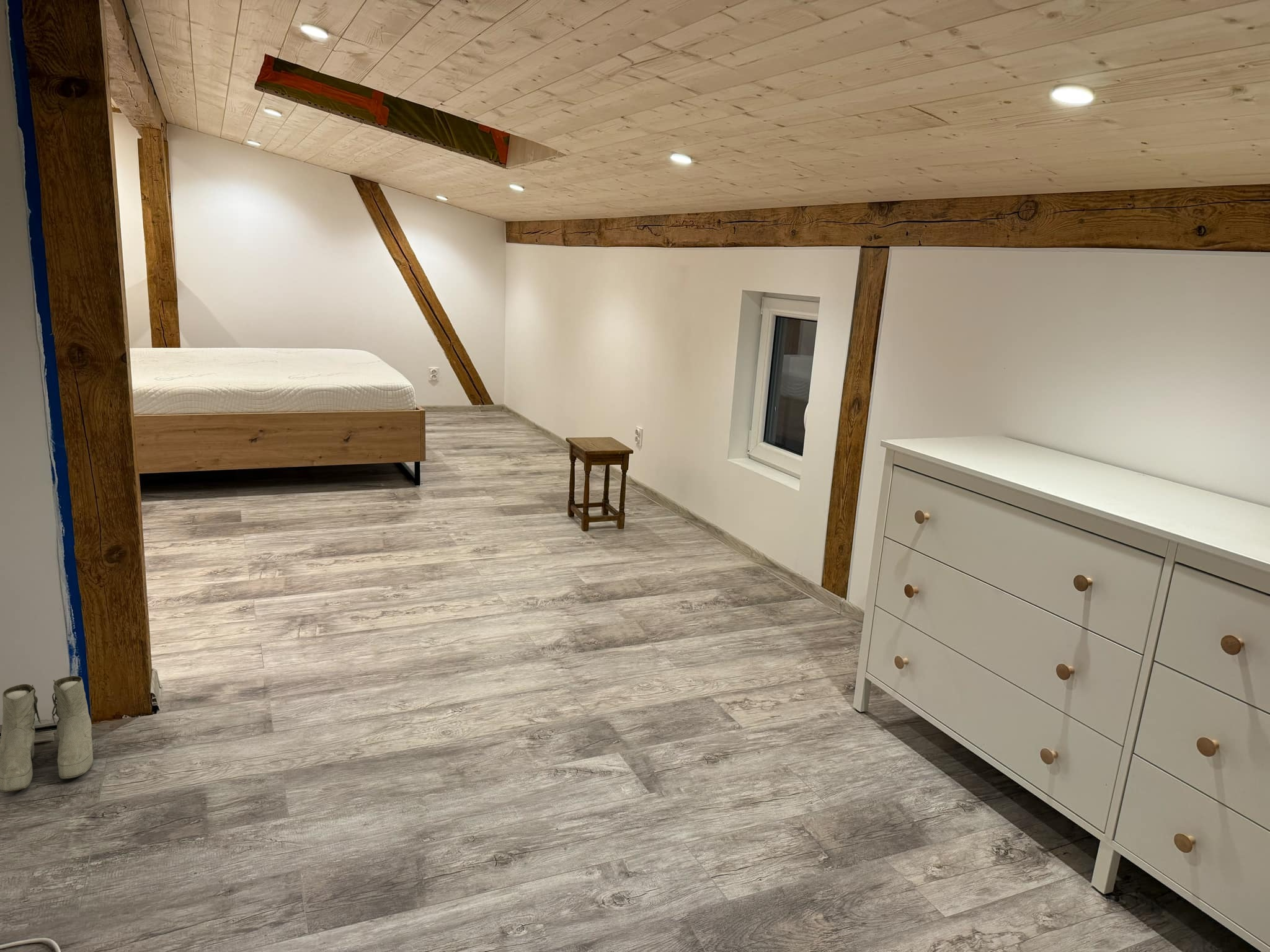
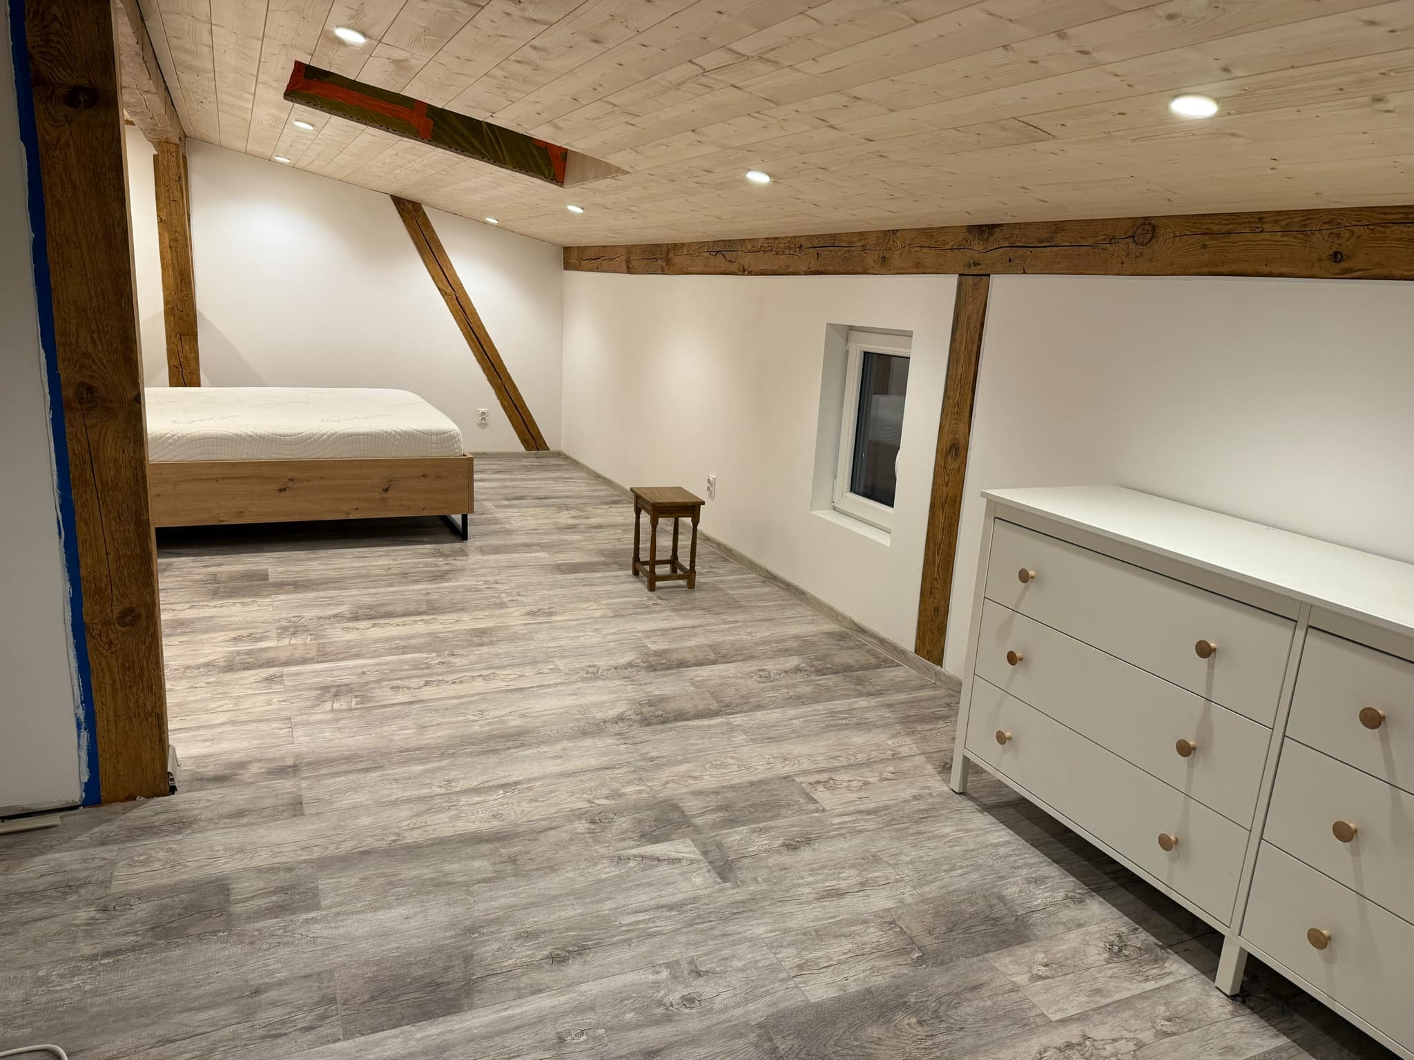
- boots [0,676,94,793]
